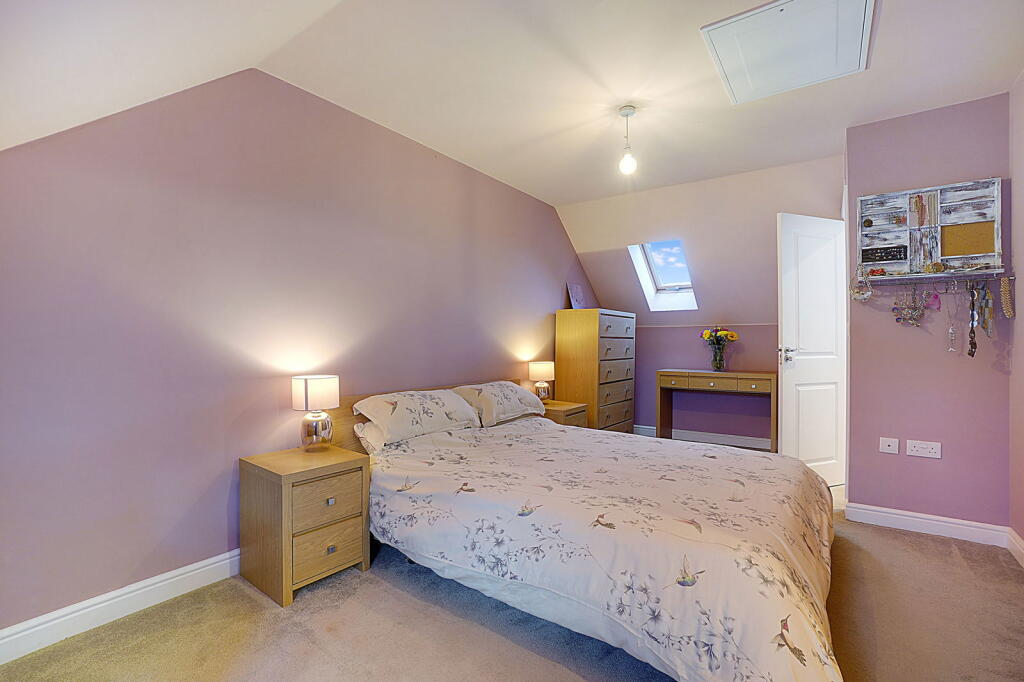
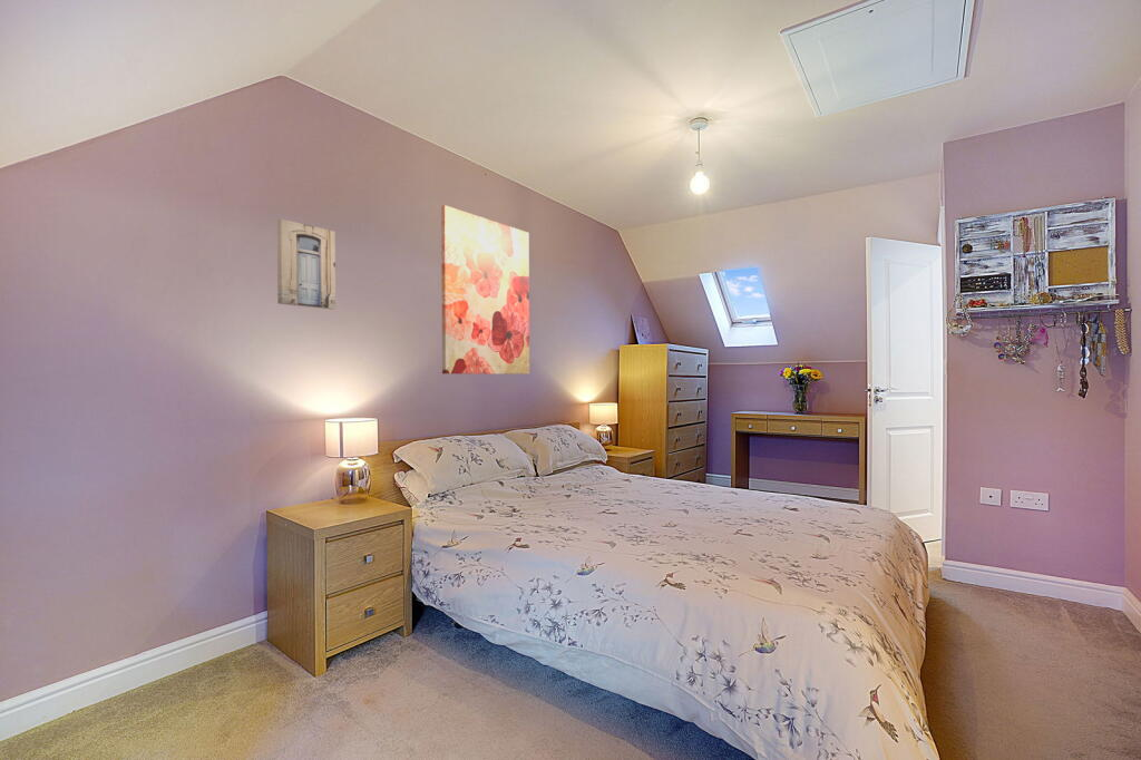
+ wall art [276,218,337,311]
+ wall art [440,204,530,376]
